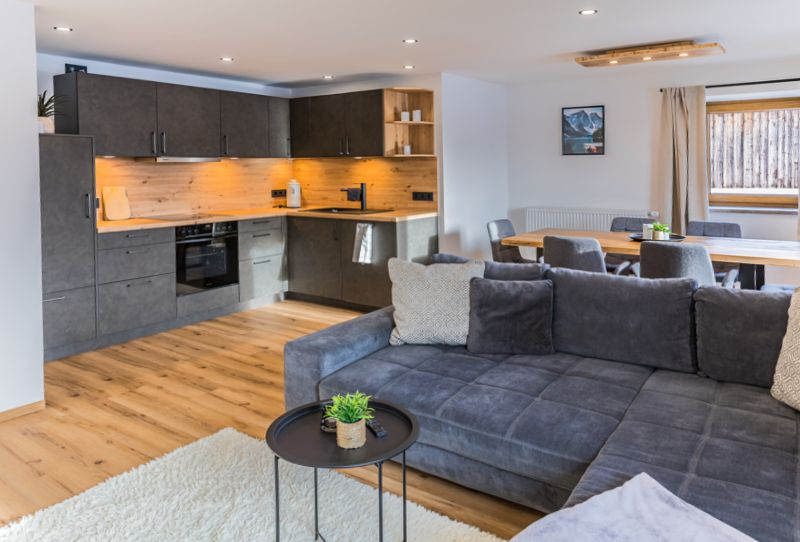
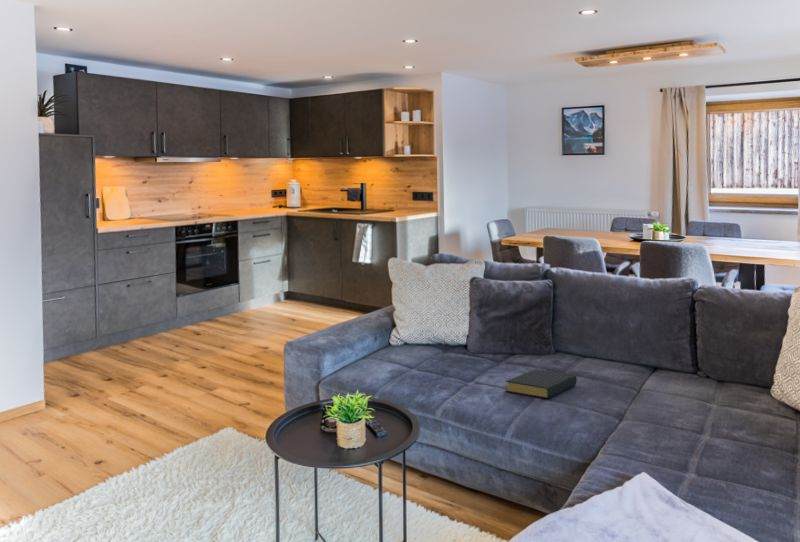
+ hardback book [504,368,578,399]
